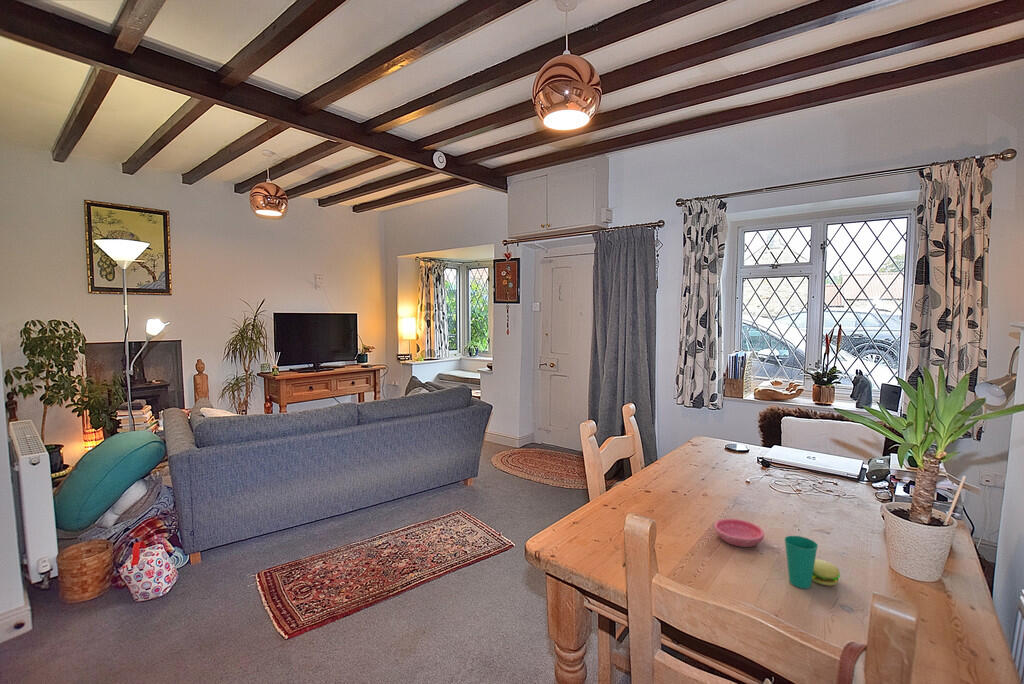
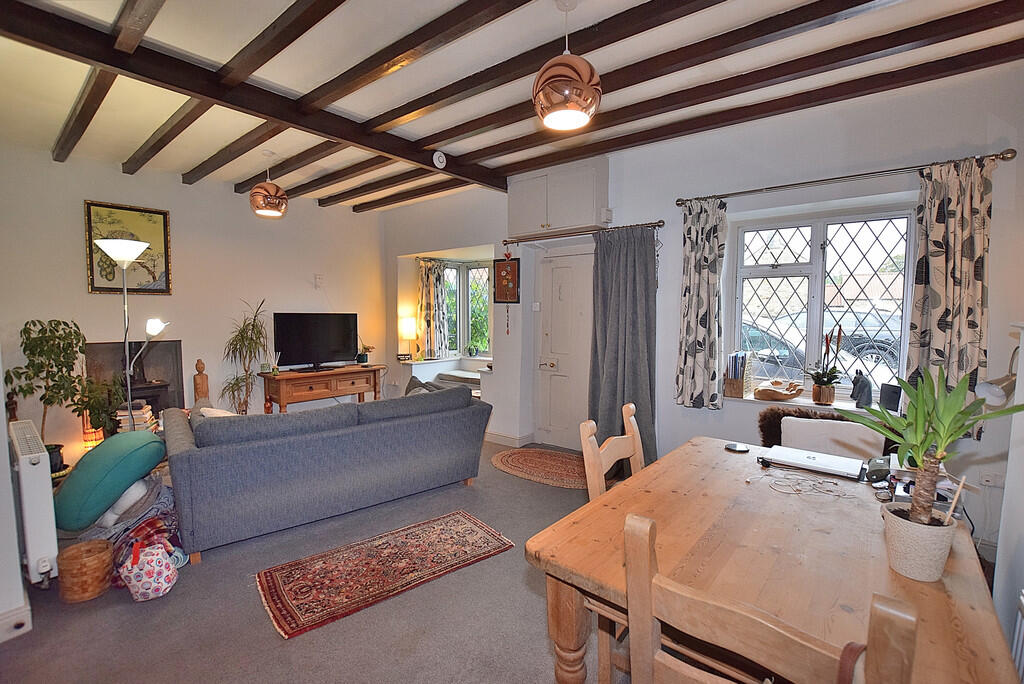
- cup [784,535,842,589]
- saucer [713,518,765,548]
